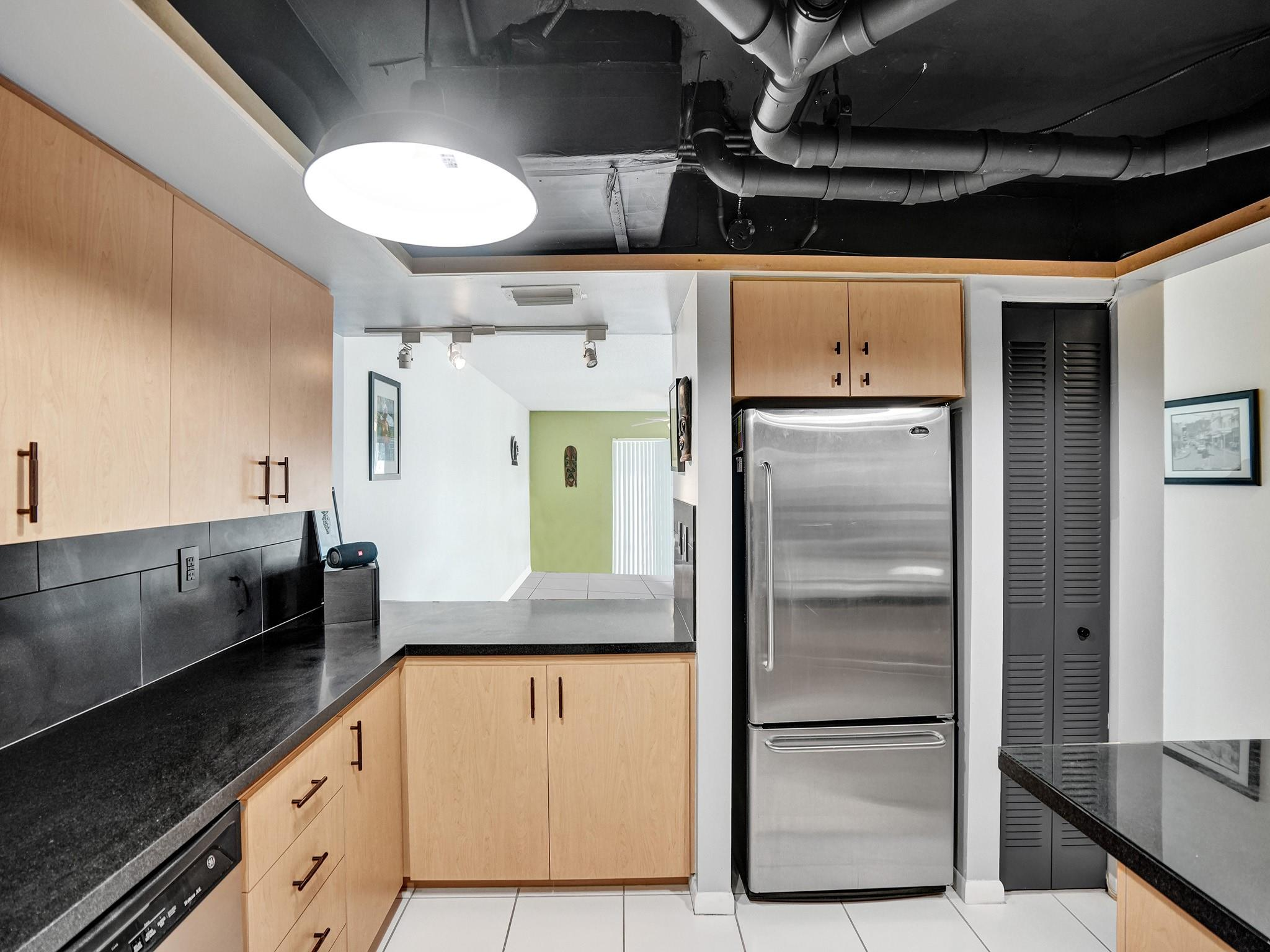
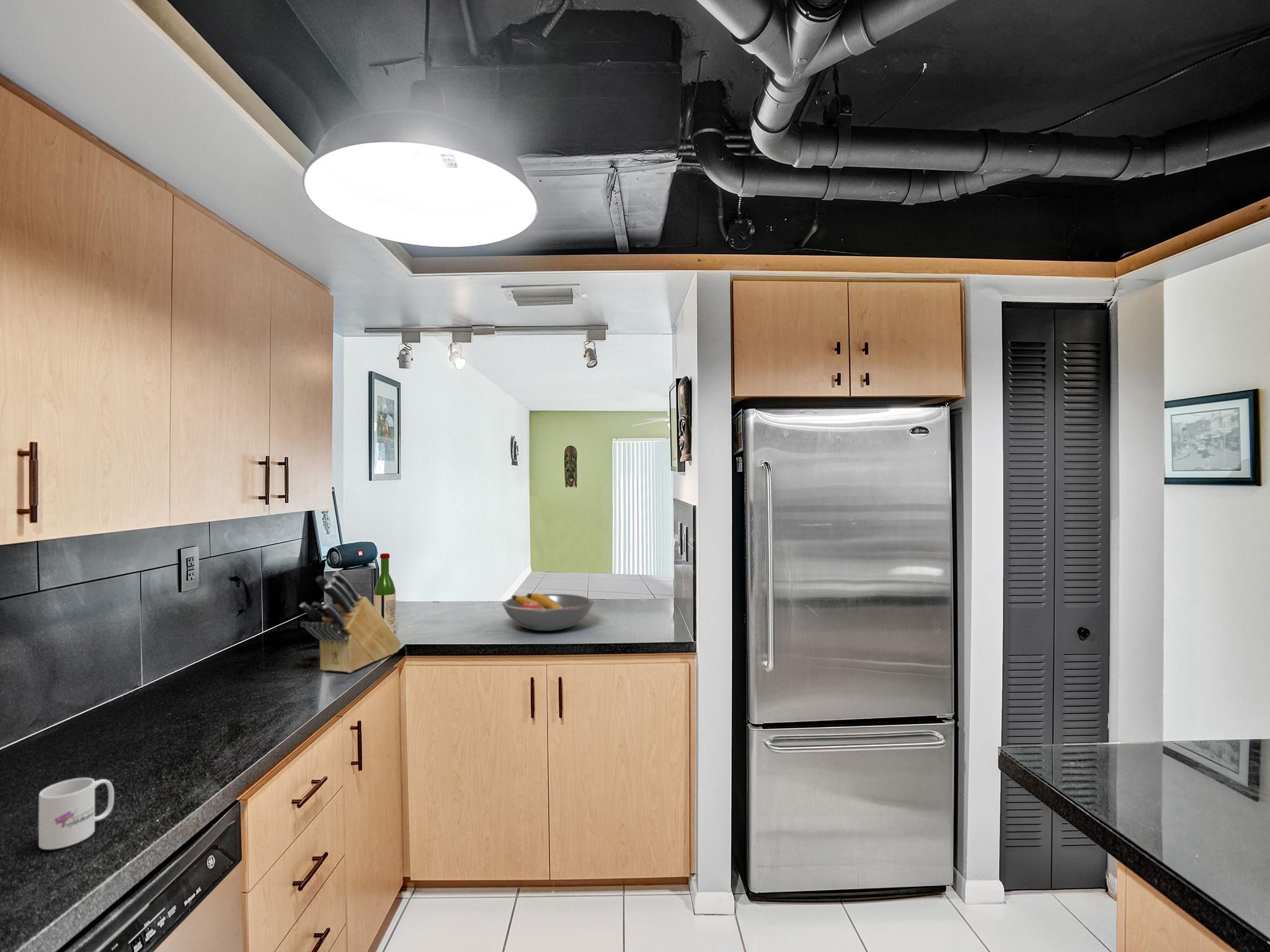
+ wine bottle [373,553,396,634]
+ fruit bowl [502,593,595,632]
+ mug [38,777,115,850]
+ knife block [299,570,402,674]
